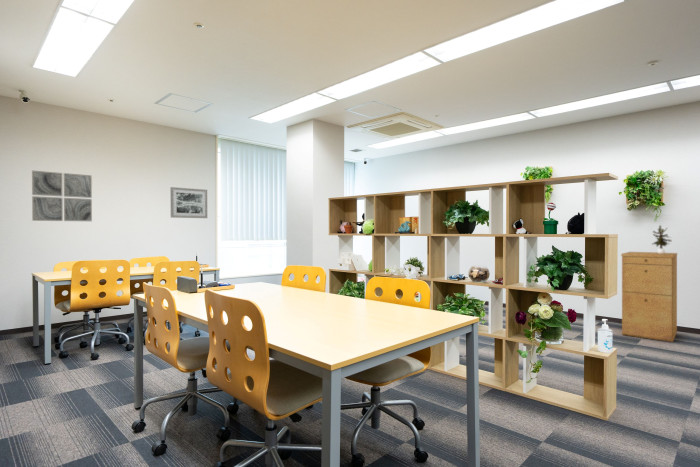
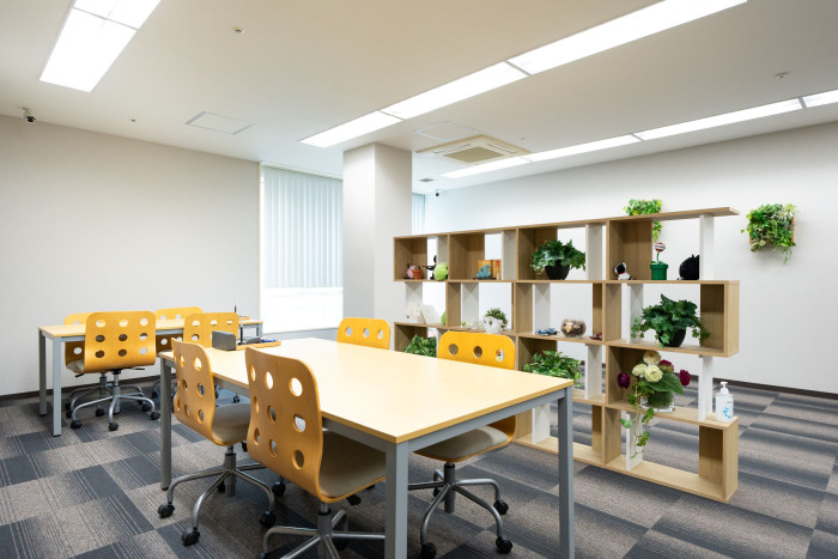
- wall art [169,186,208,219]
- filing cabinet [620,251,678,343]
- potted plant [651,224,673,254]
- wall art [31,170,93,222]
